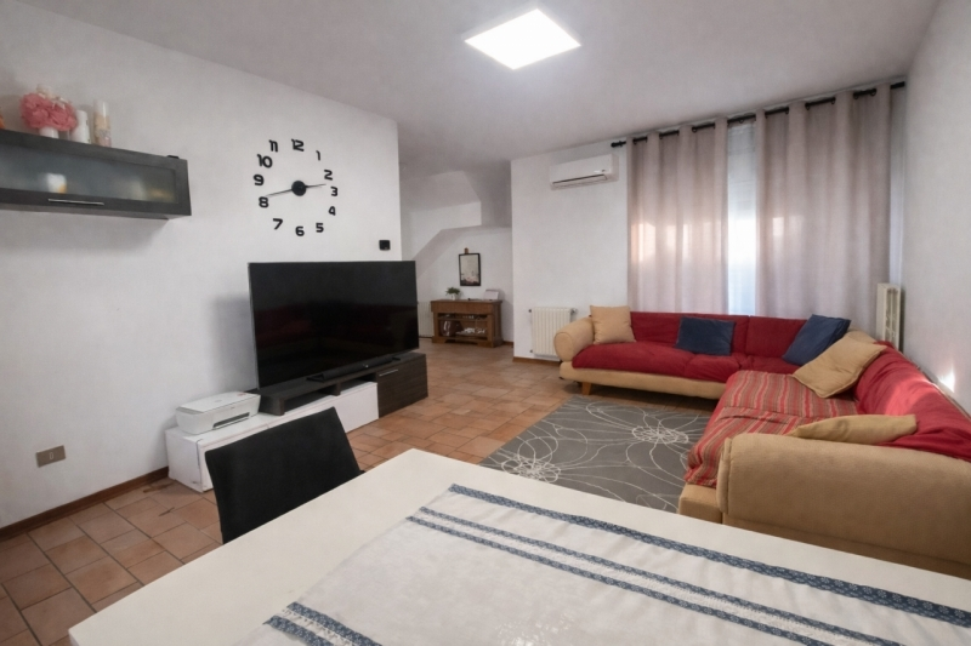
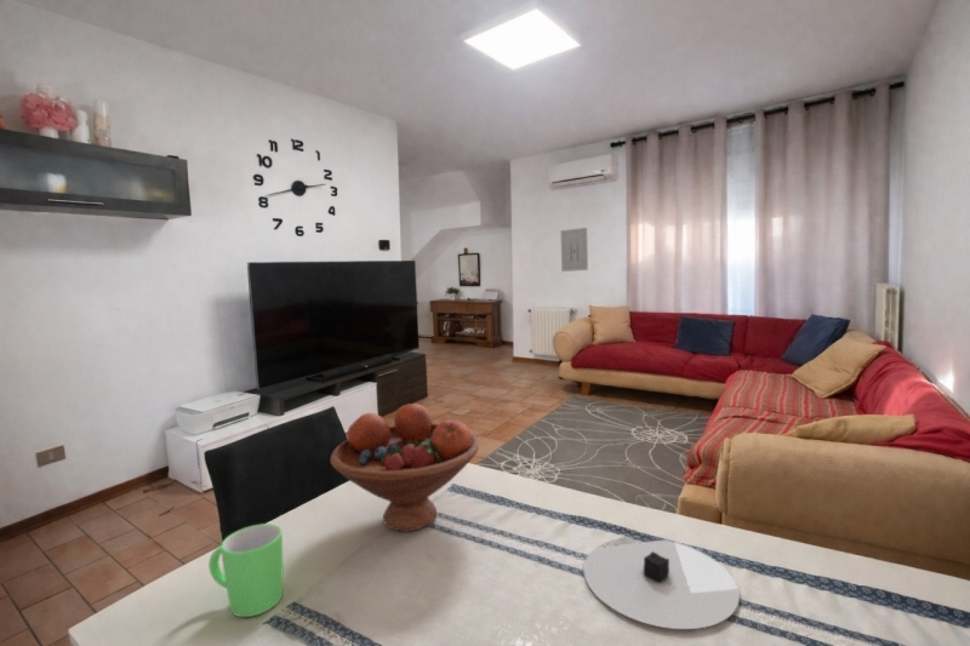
+ plate [582,538,741,630]
+ fruit bowl [330,402,480,532]
+ wall art [559,227,589,273]
+ mug [207,522,285,618]
